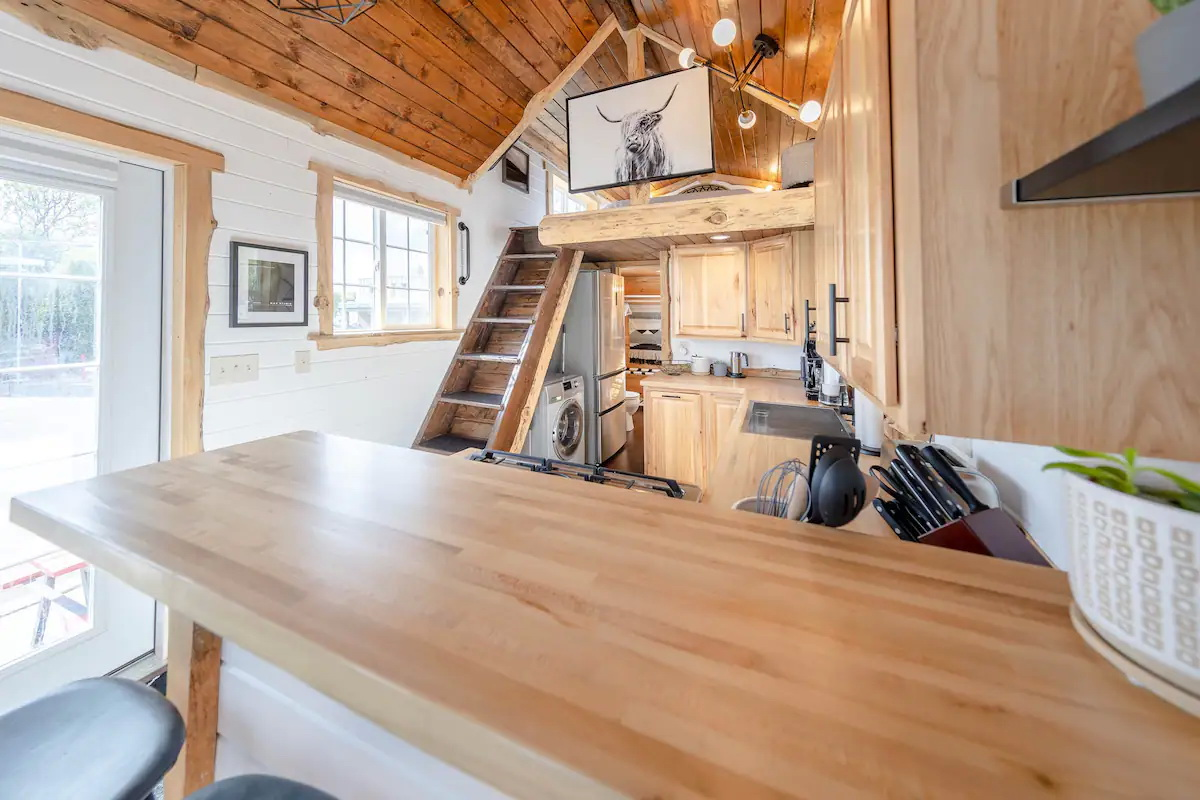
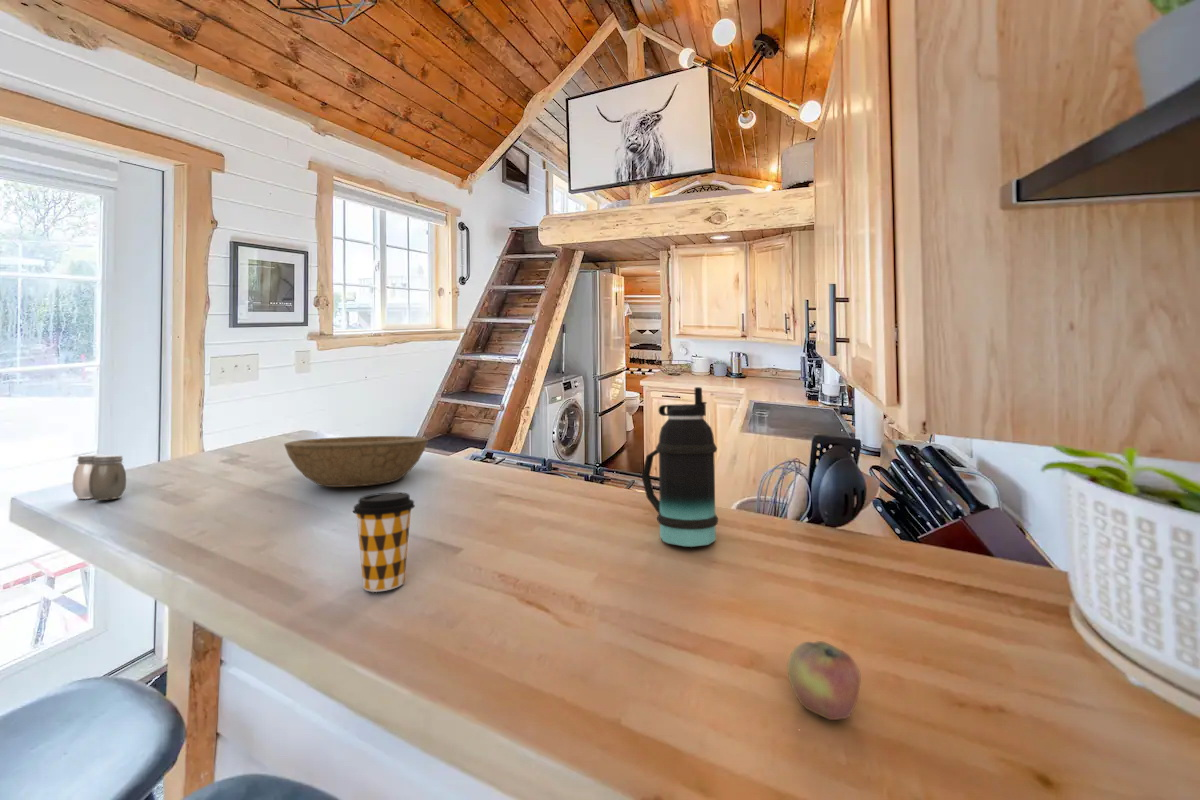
+ apple [786,640,862,721]
+ bottle [641,386,719,548]
+ bowl [283,435,429,488]
+ coffee cup [352,491,416,593]
+ salt and pepper shaker [72,453,127,501]
